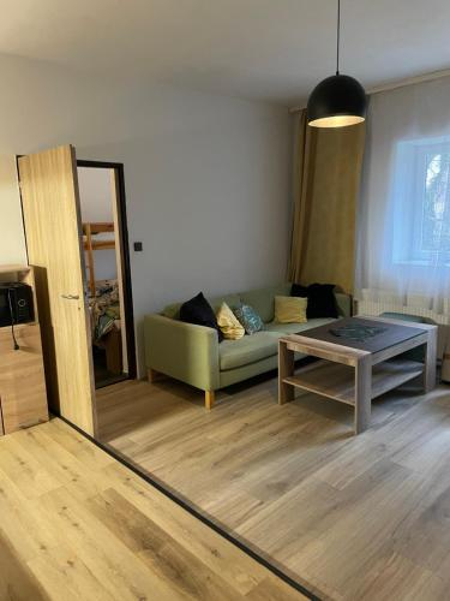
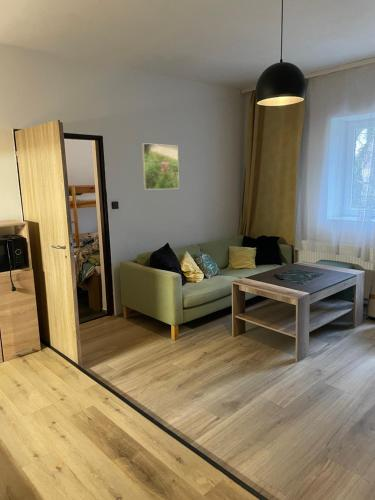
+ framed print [141,142,180,191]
